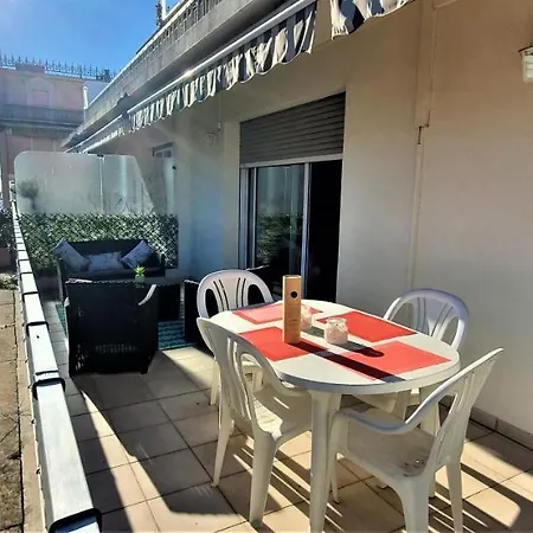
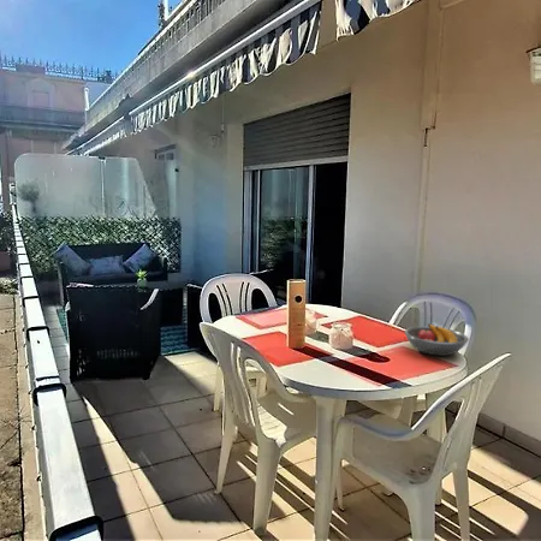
+ fruit bowl [403,322,470,357]
